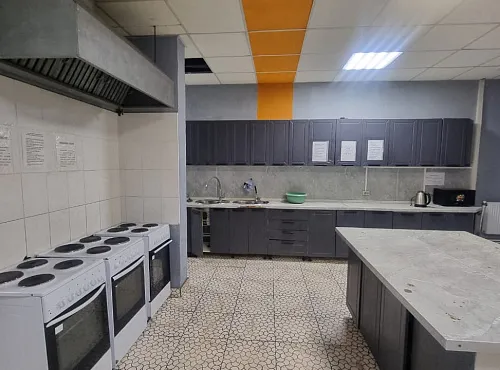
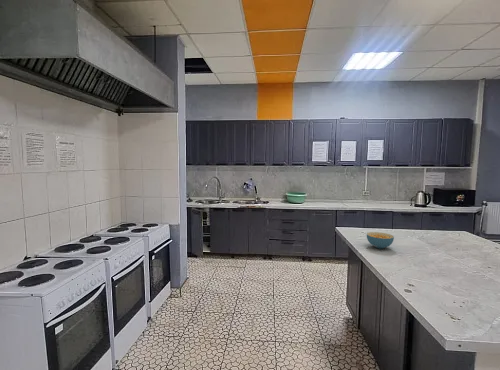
+ cereal bowl [366,231,395,249]
